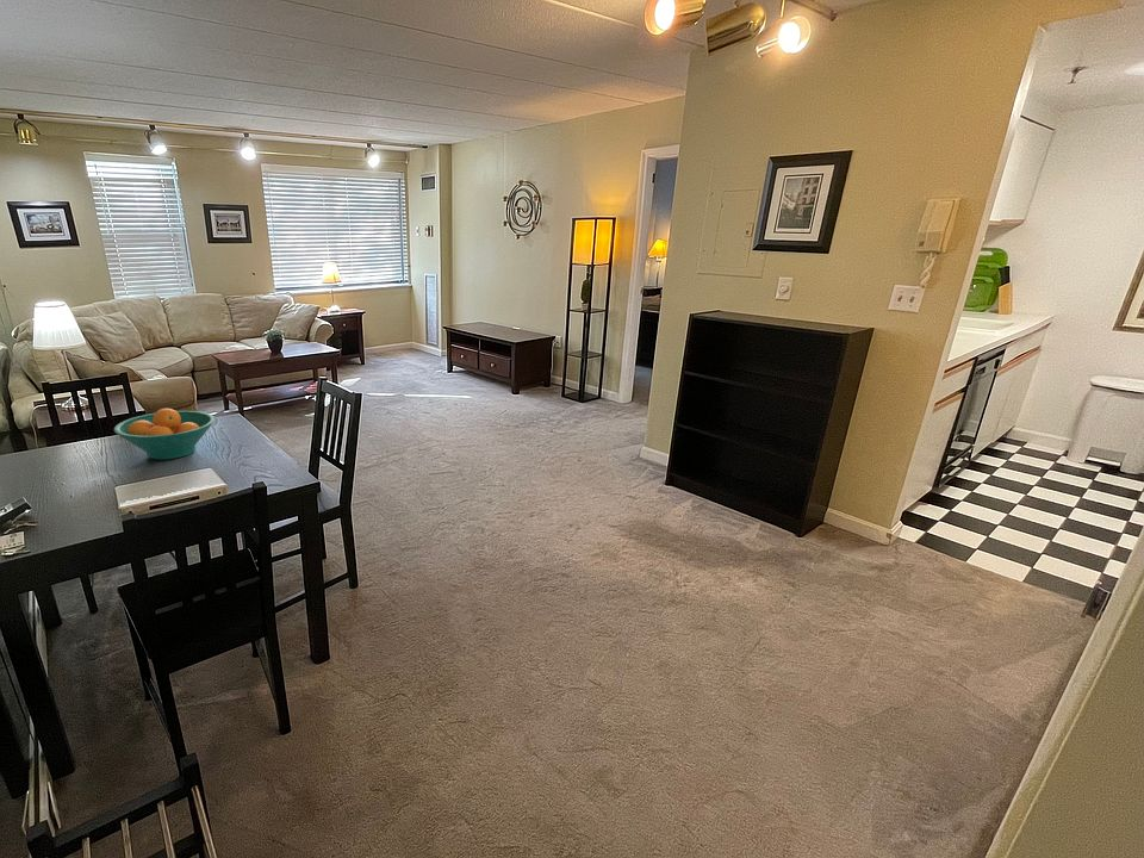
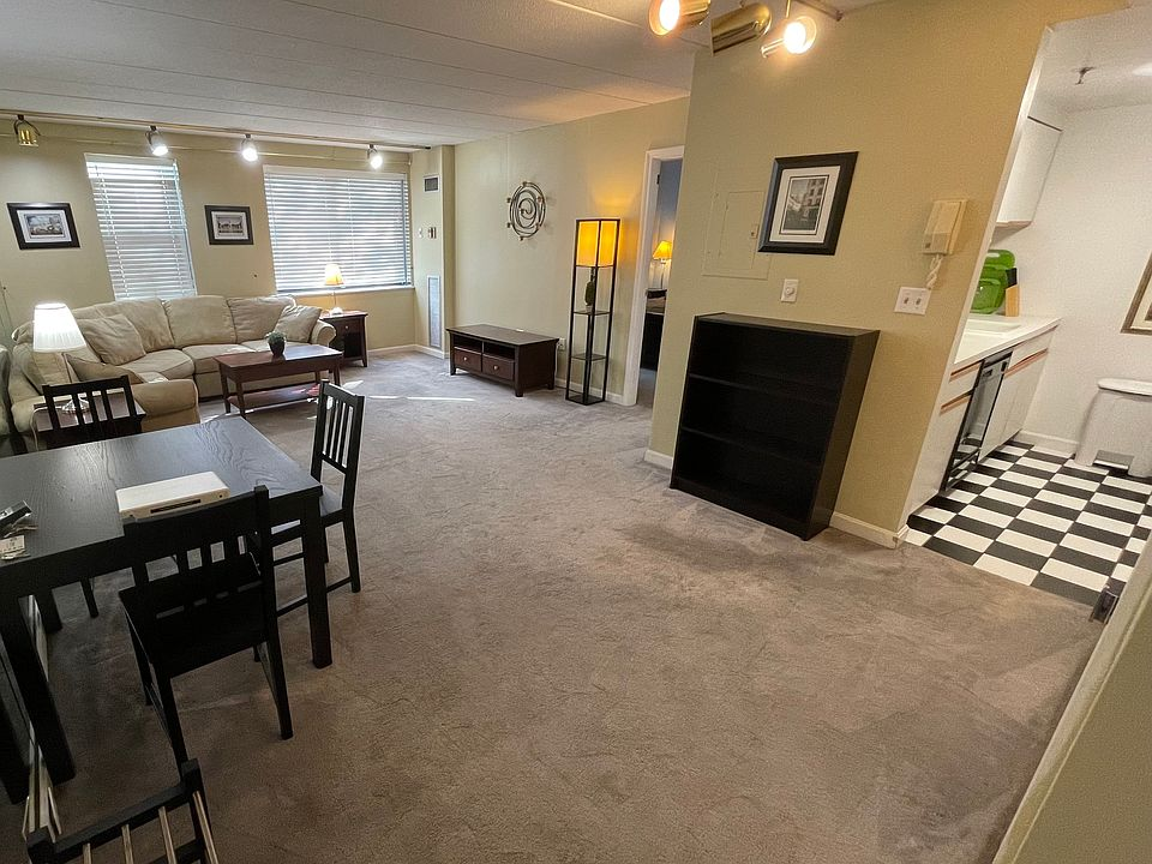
- fruit bowl [113,408,216,461]
